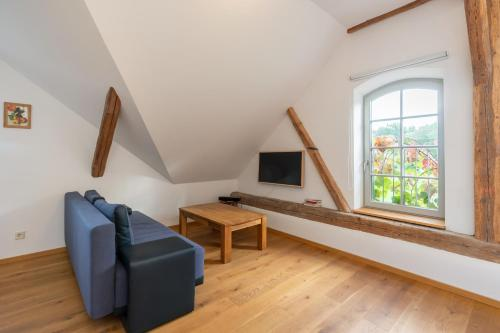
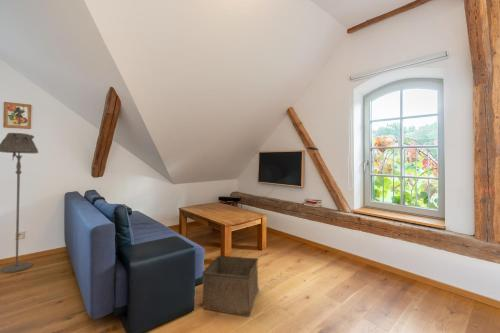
+ storage bin [201,255,260,317]
+ floor lamp [0,132,40,274]
